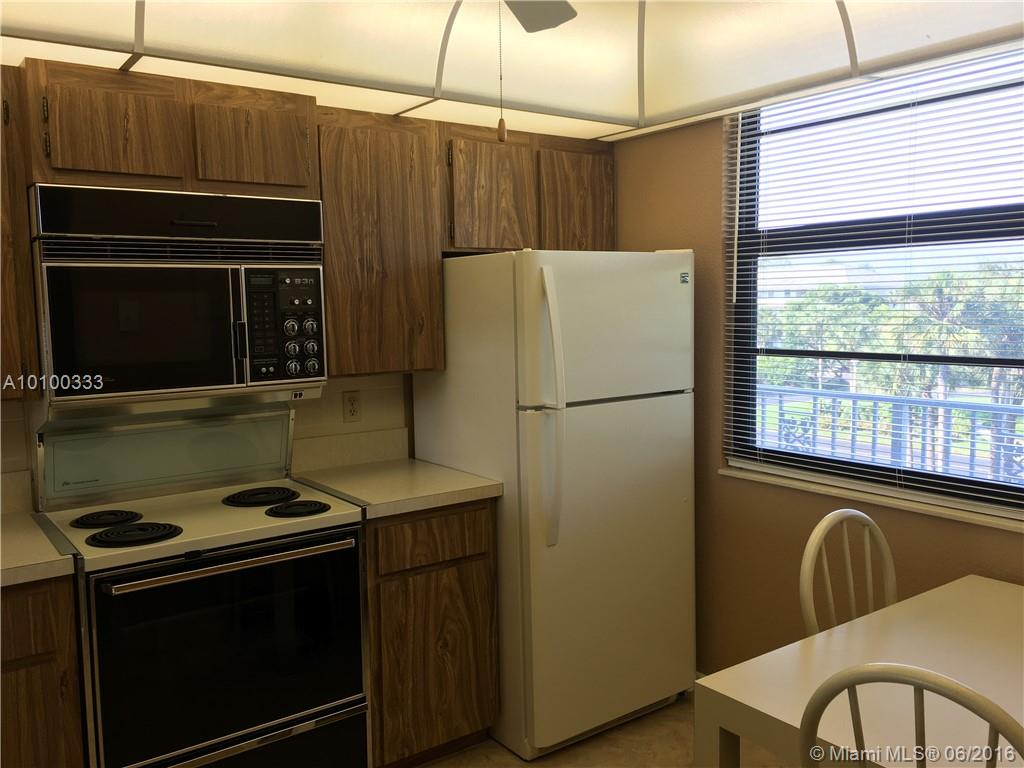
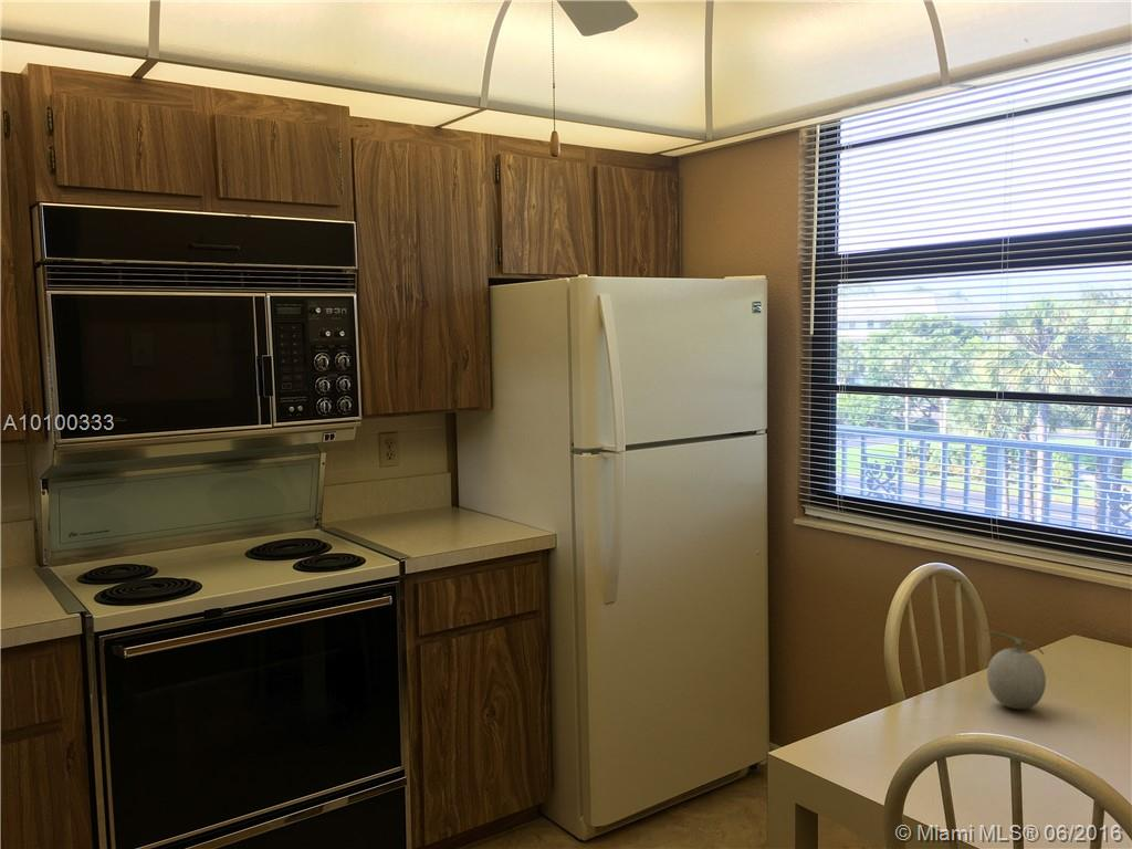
+ fruit [982,627,1047,710]
